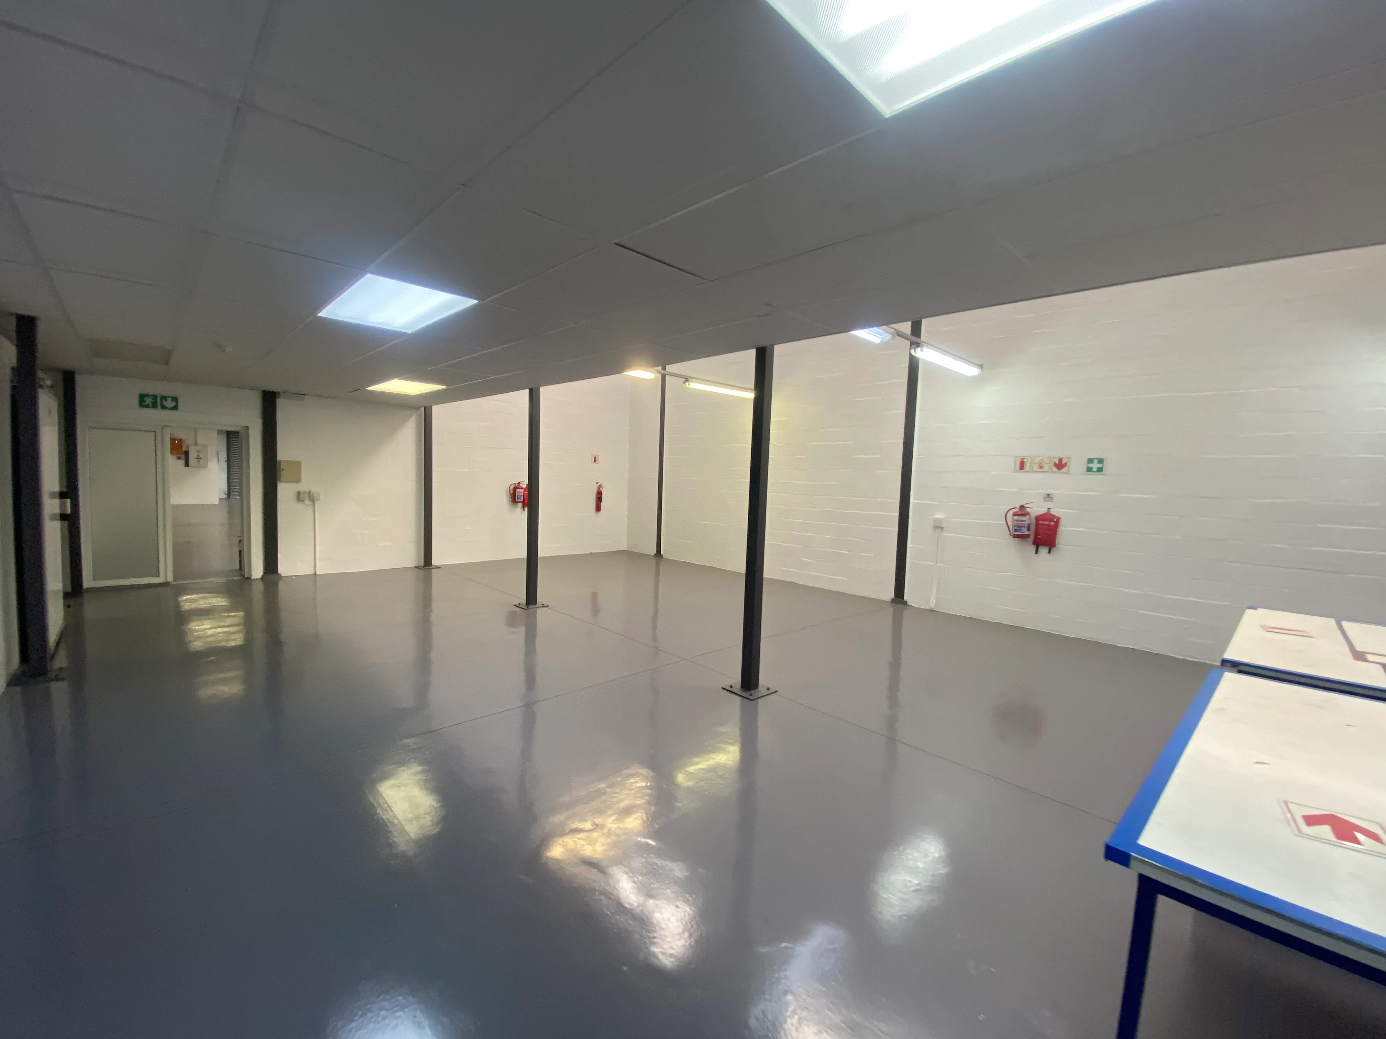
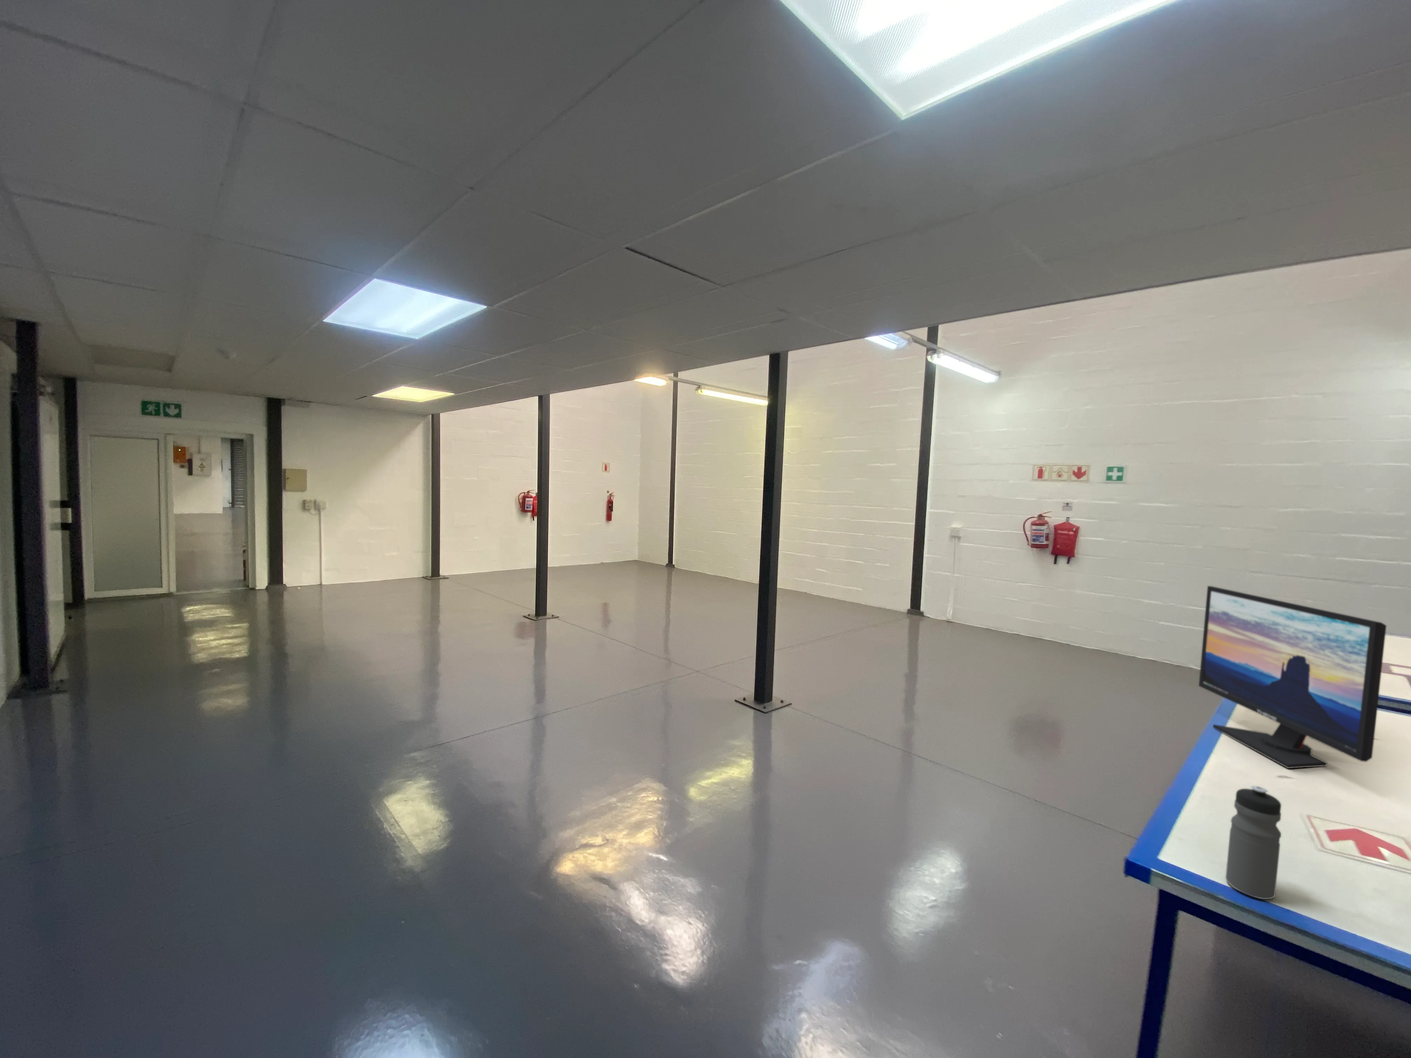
+ water bottle [1225,786,1281,899]
+ computer monitor [1198,586,1387,769]
